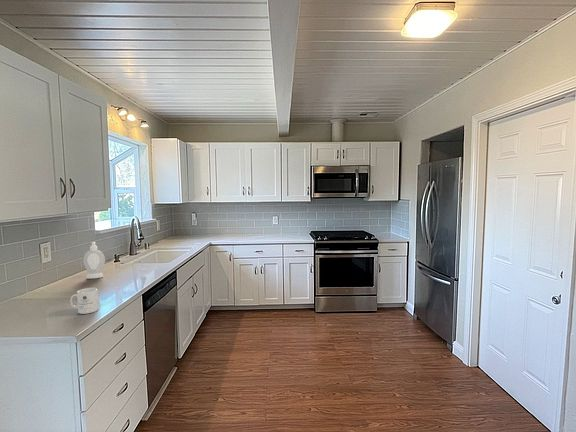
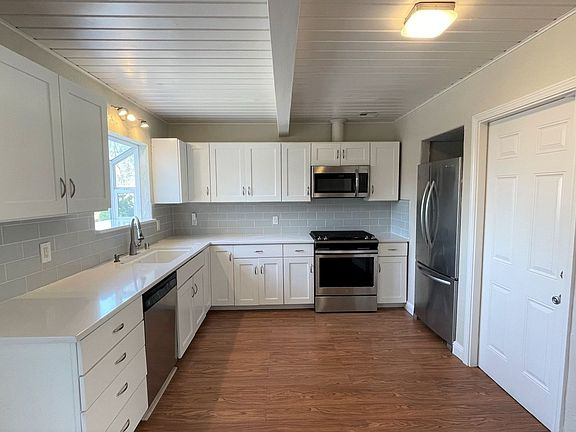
- soap bottle [82,241,106,280]
- mug [69,287,99,315]
